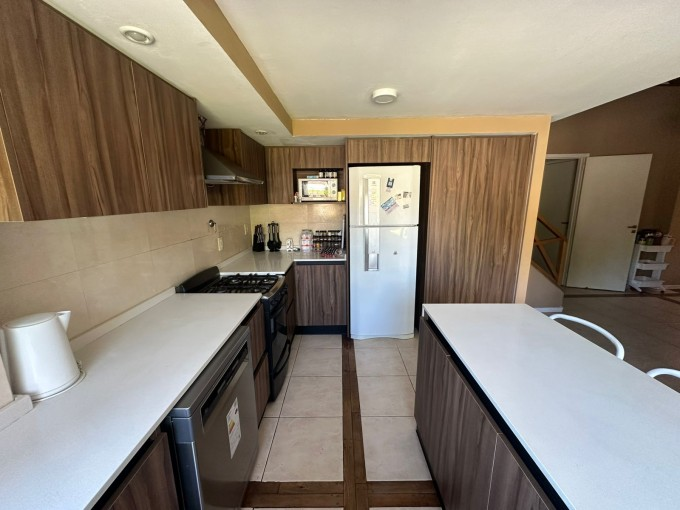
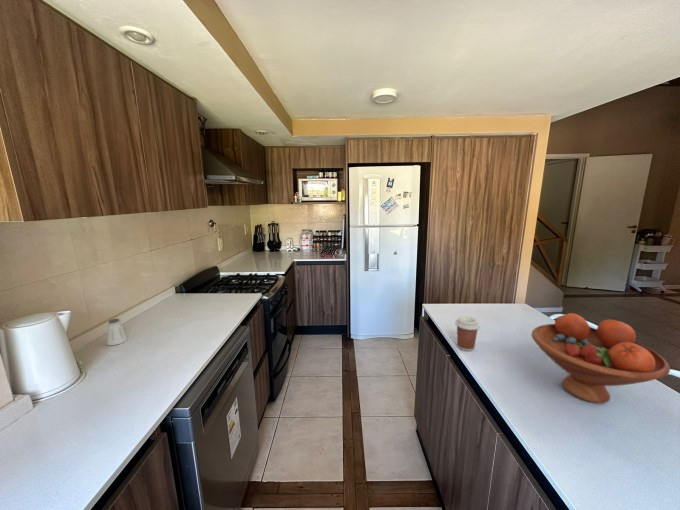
+ fruit bowl [531,312,671,404]
+ saltshaker [106,317,129,346]
+ coffee cup [454,315,481,352]
